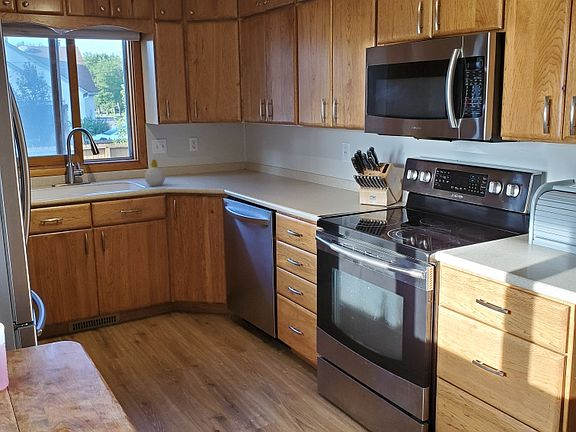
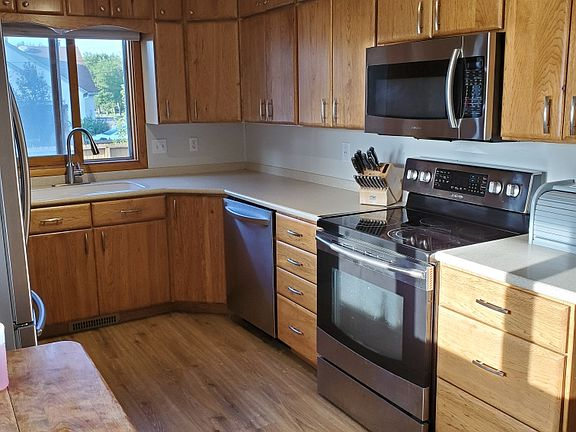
- soap bottle [144,158,166,187]
